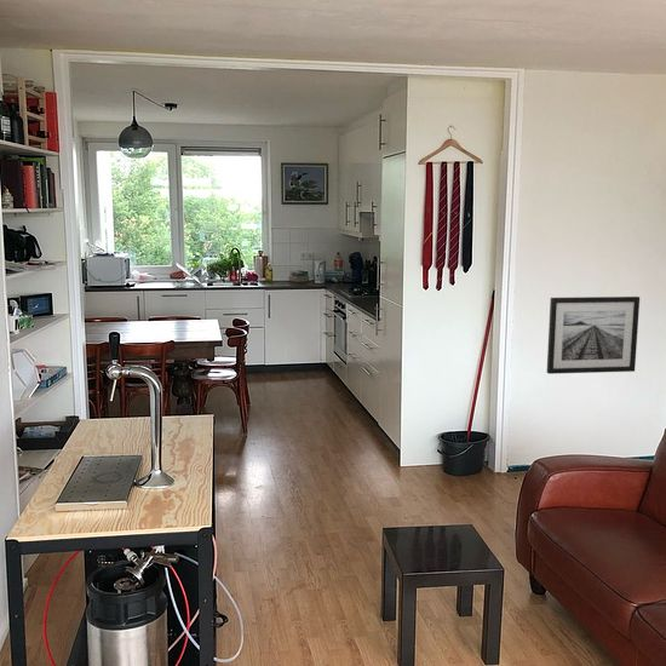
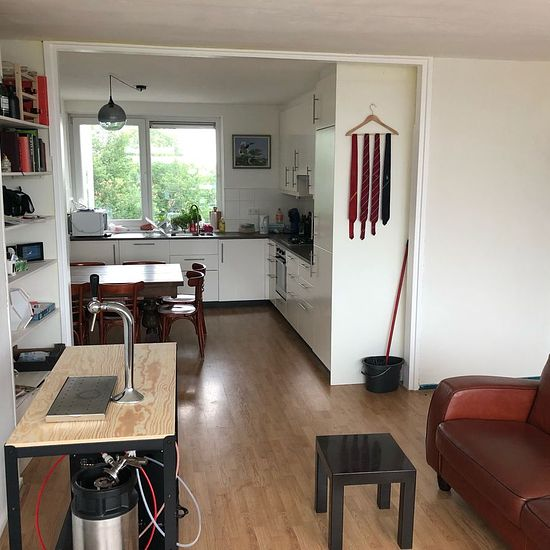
- wall art [546,295,641,375]
